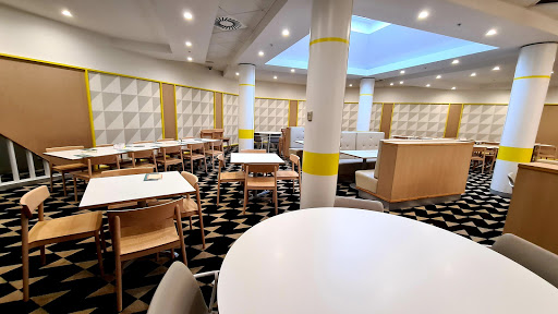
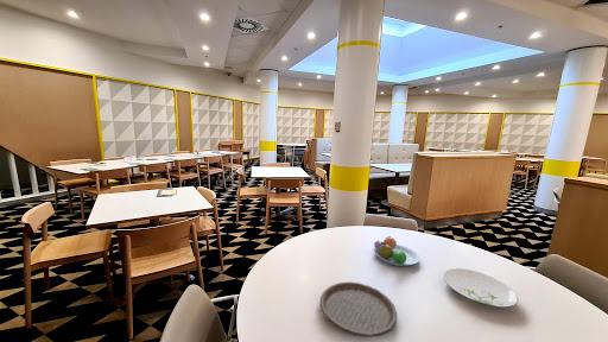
+ plate [319,281,398,338]
+ fruit bowl [373,235,420,267]
+ plate [442,267,519,309]
